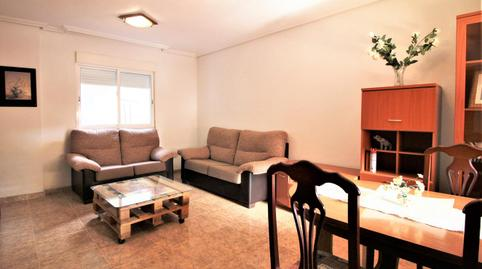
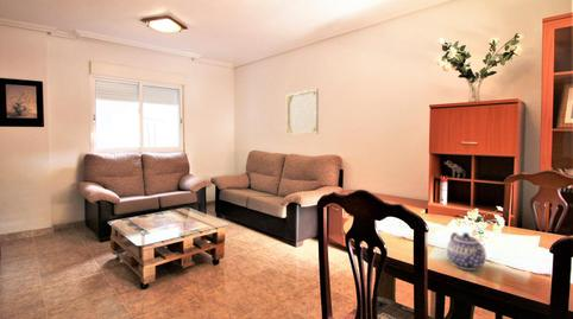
+ teapot [446,231,487,272]
+ wall art [285,88,320,136]
